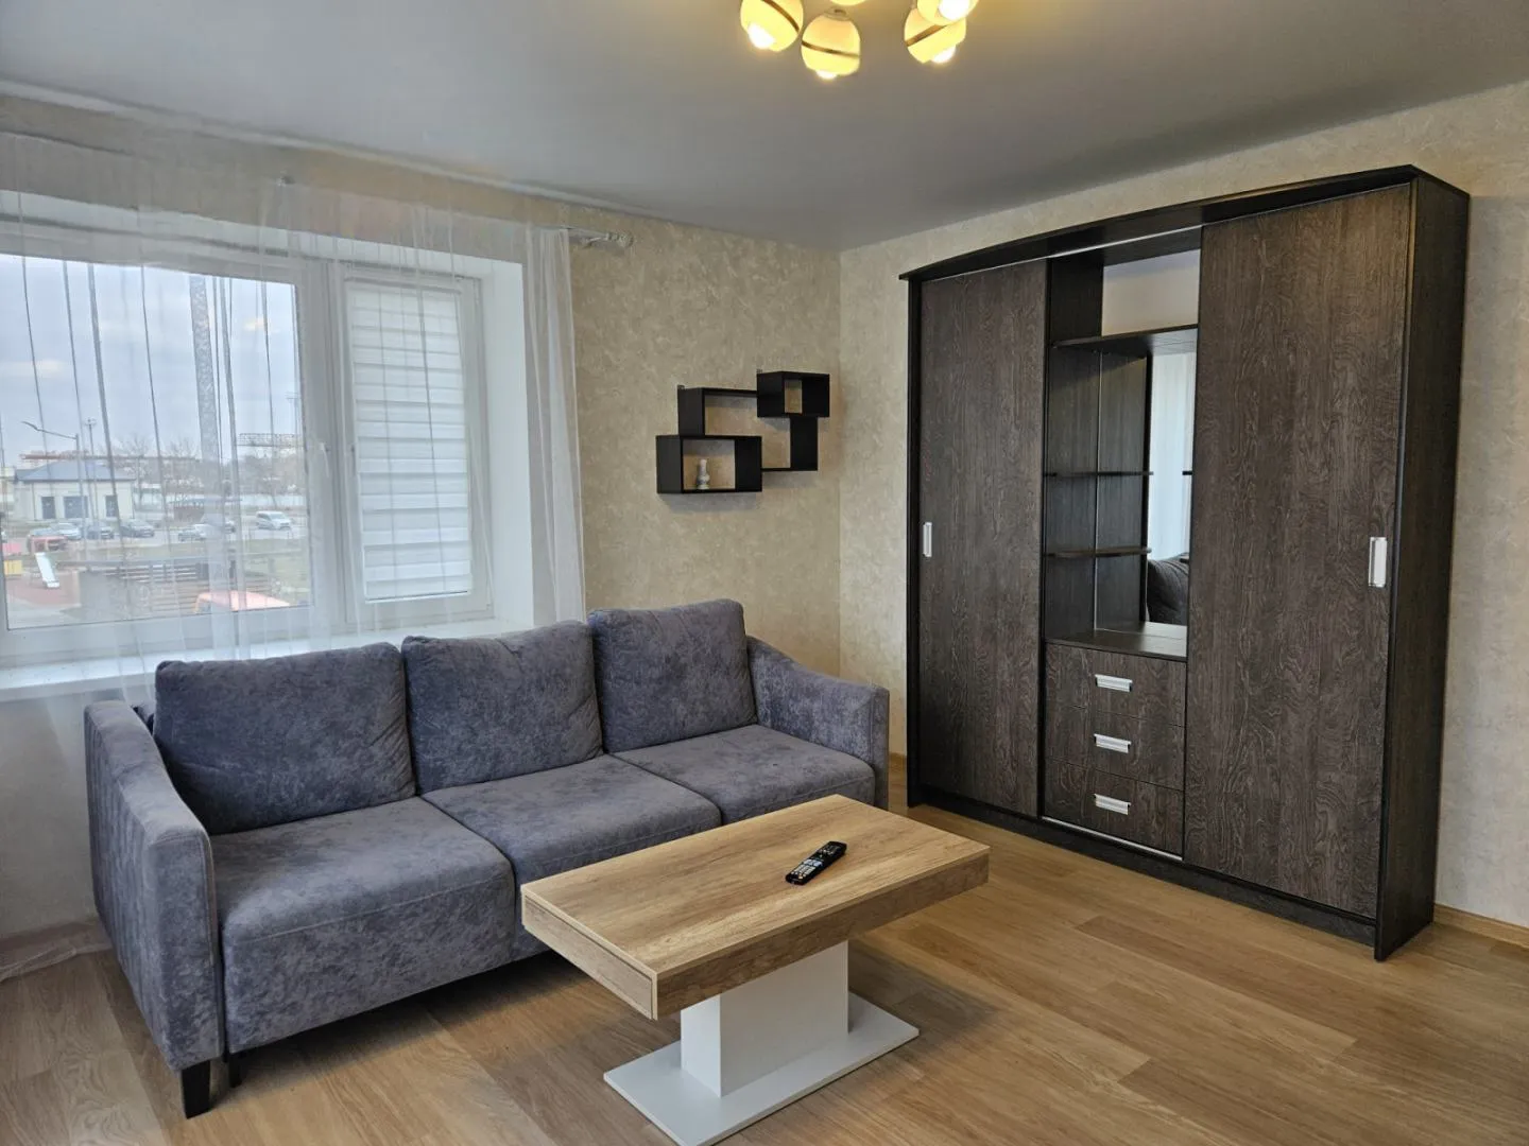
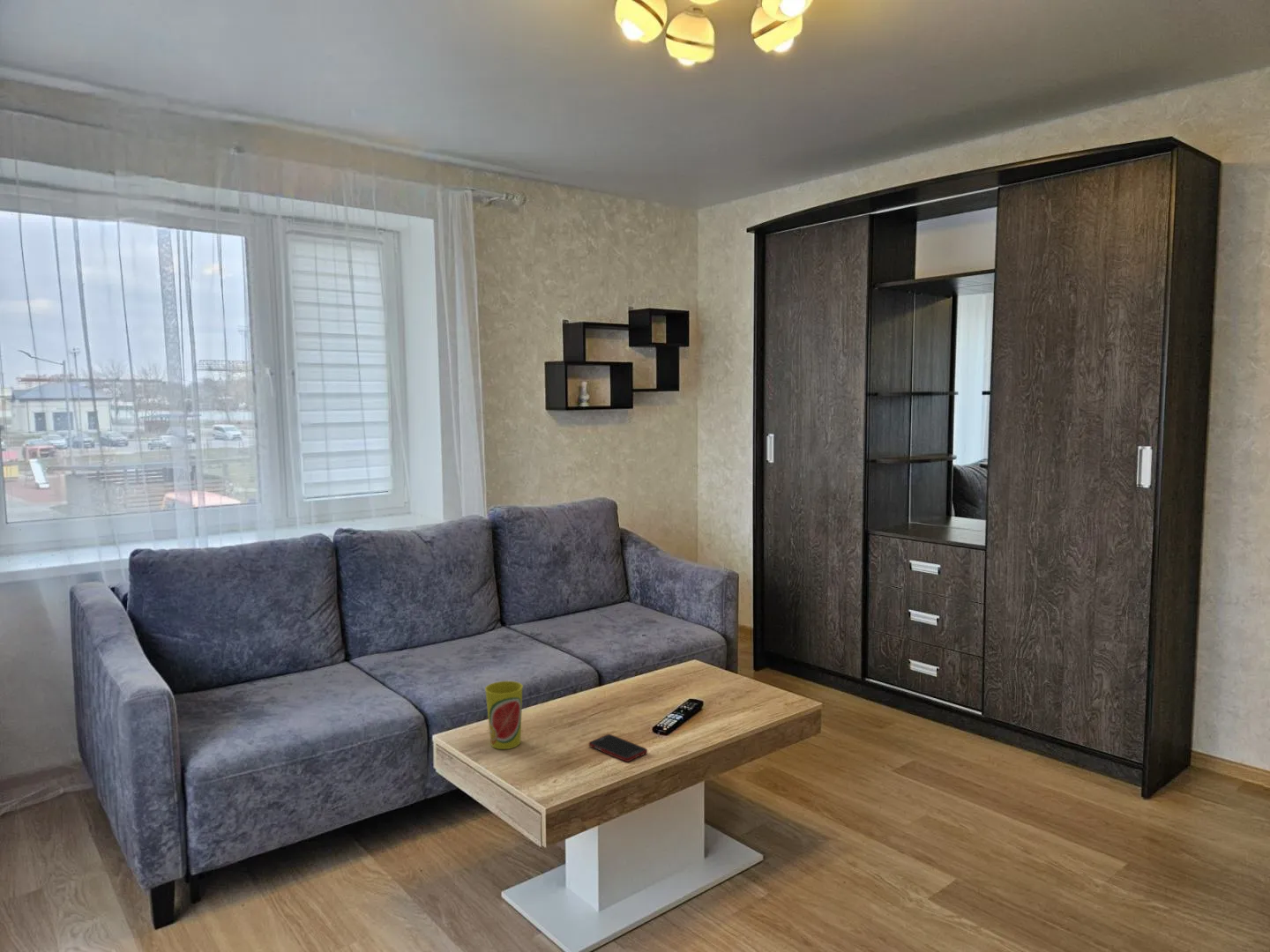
+ cup [484,681,524,750]
+ cell phone [588,733,648,762]
